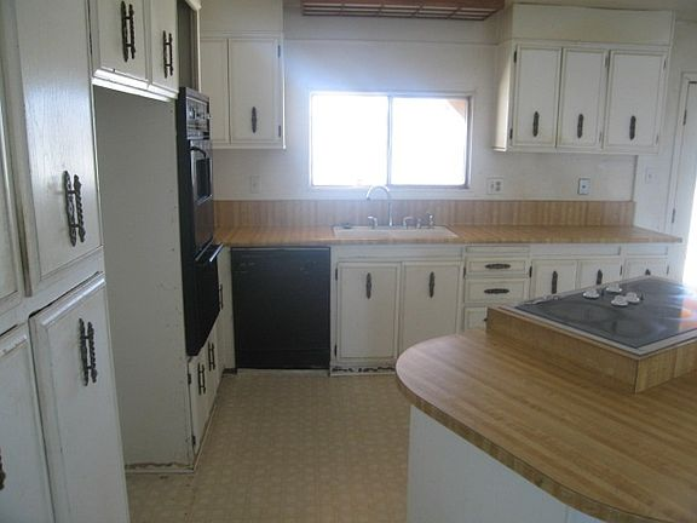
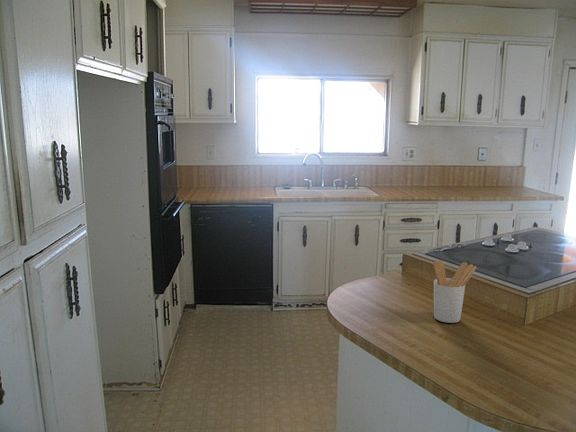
+ utensil holder [433,260,477,324]
